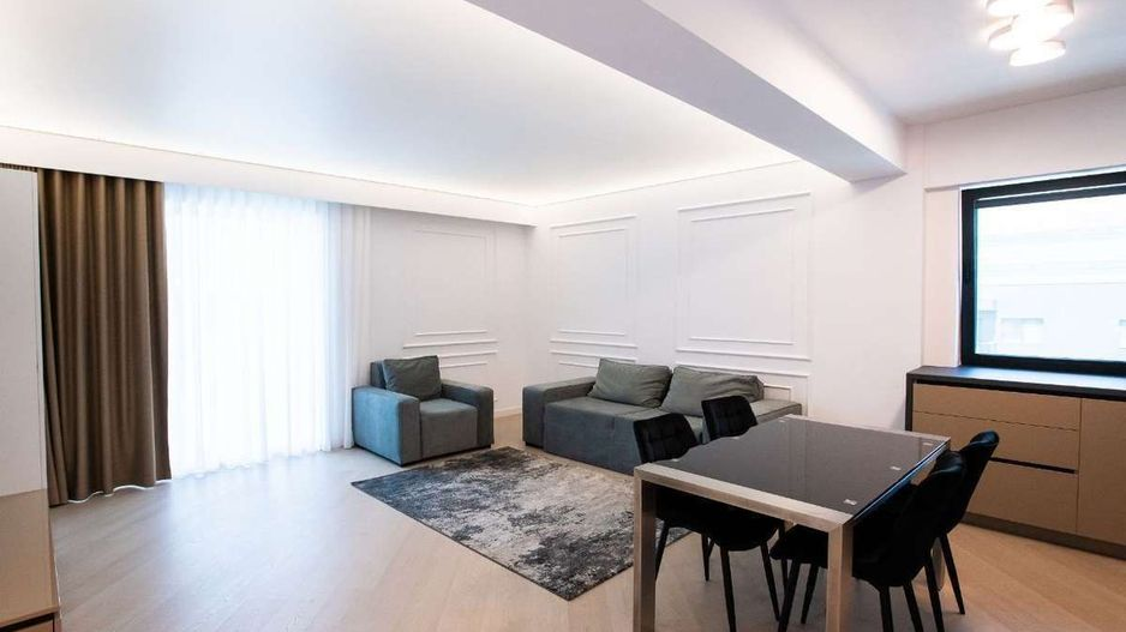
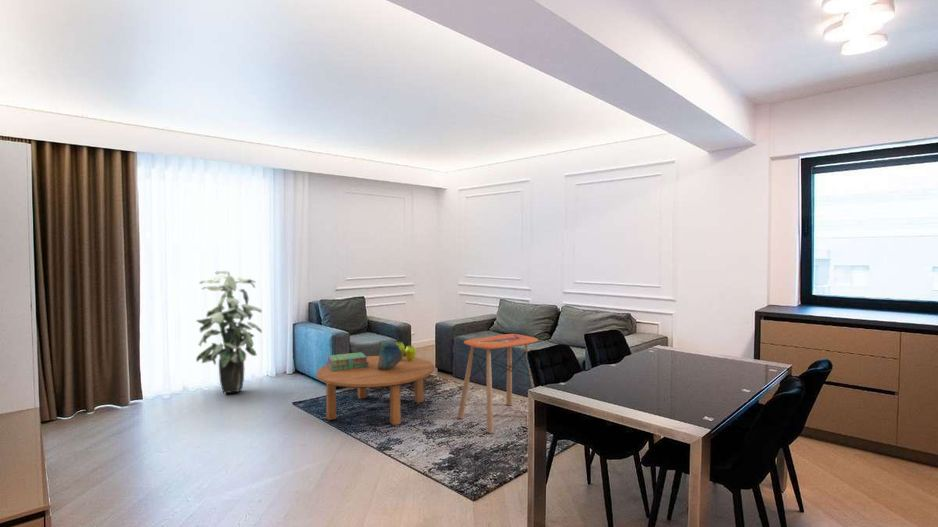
+ coffee table [316,355,435,426]
+ vase [395,341,417,361]
+ side table [457,333,539,434]
+ stack of books [326,351,369,371]
+ indoor plant [195,269,263,394]
+ decorative bowl [377,339,402,369]
